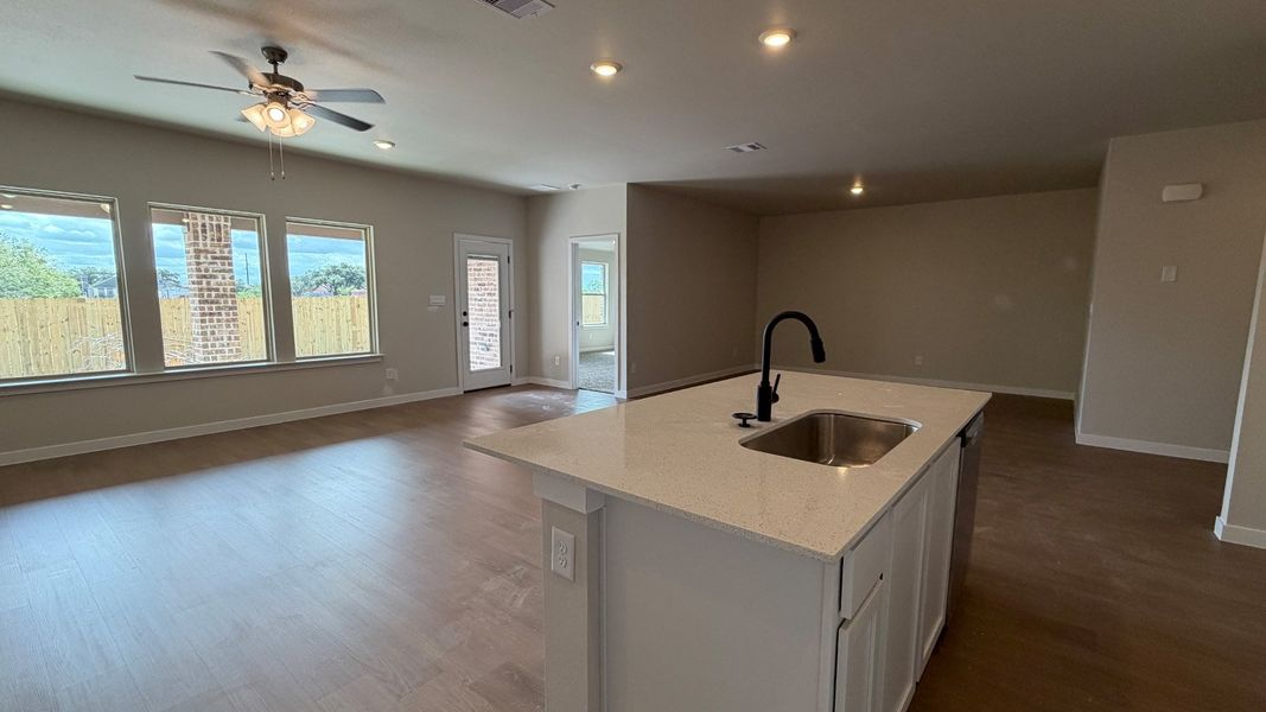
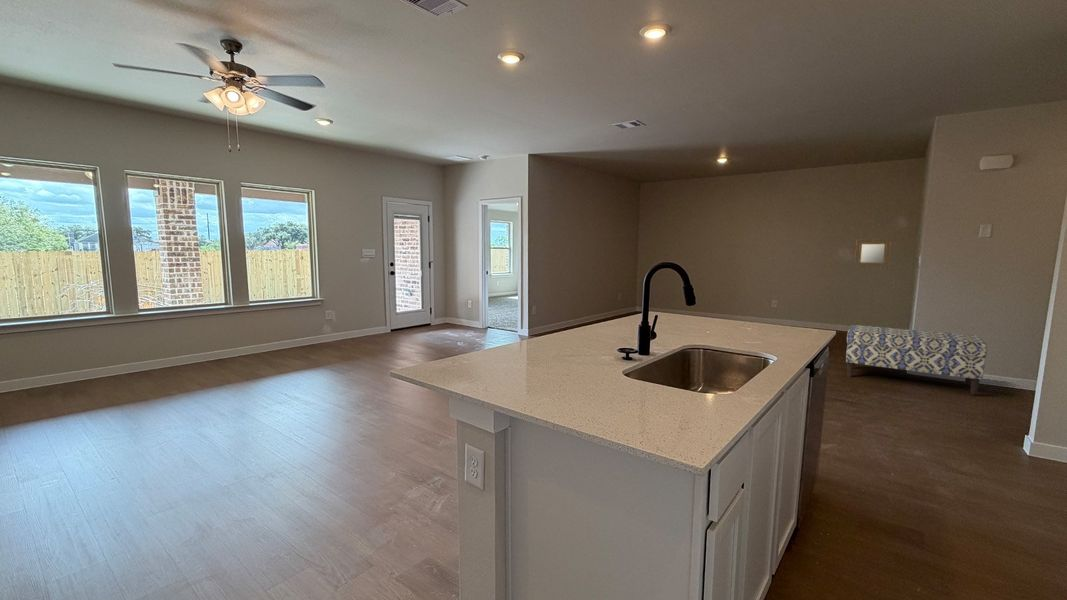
+ bench [845,324,988,396]
+ home mirror [854,238,892,268]
